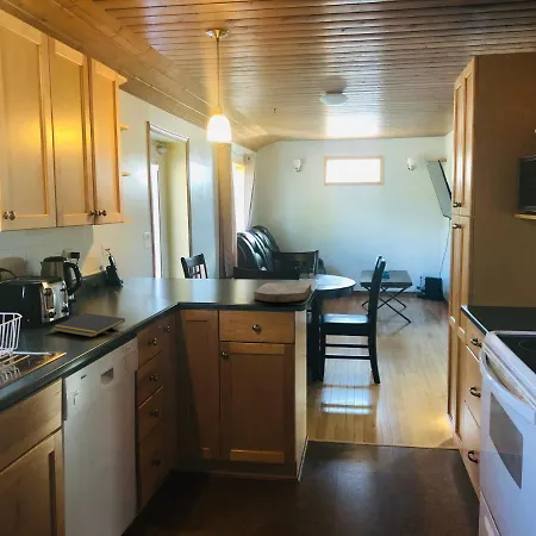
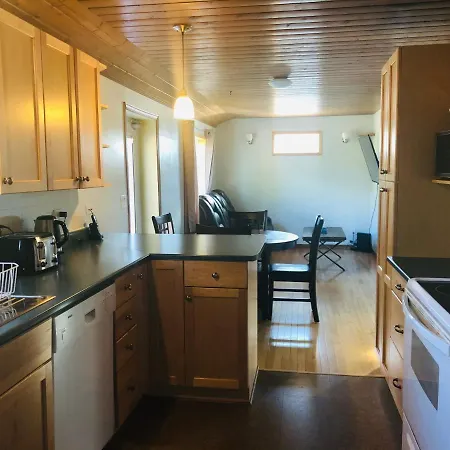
- cutting board [253,282,312,304]
- notepad [51,312,126,338]
